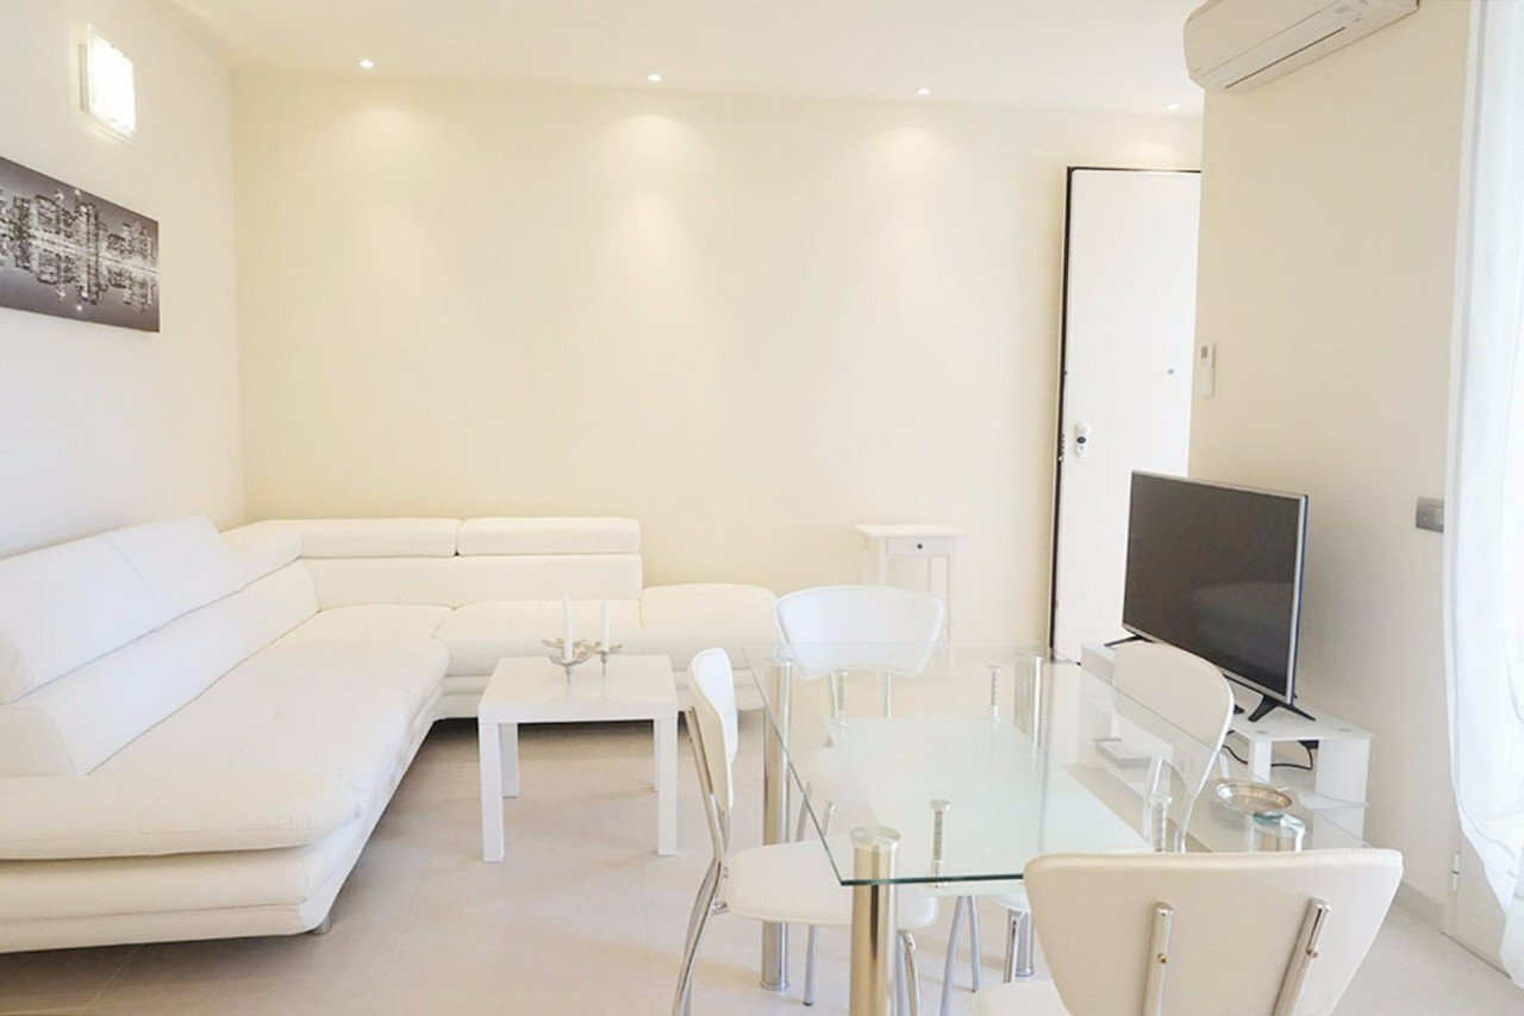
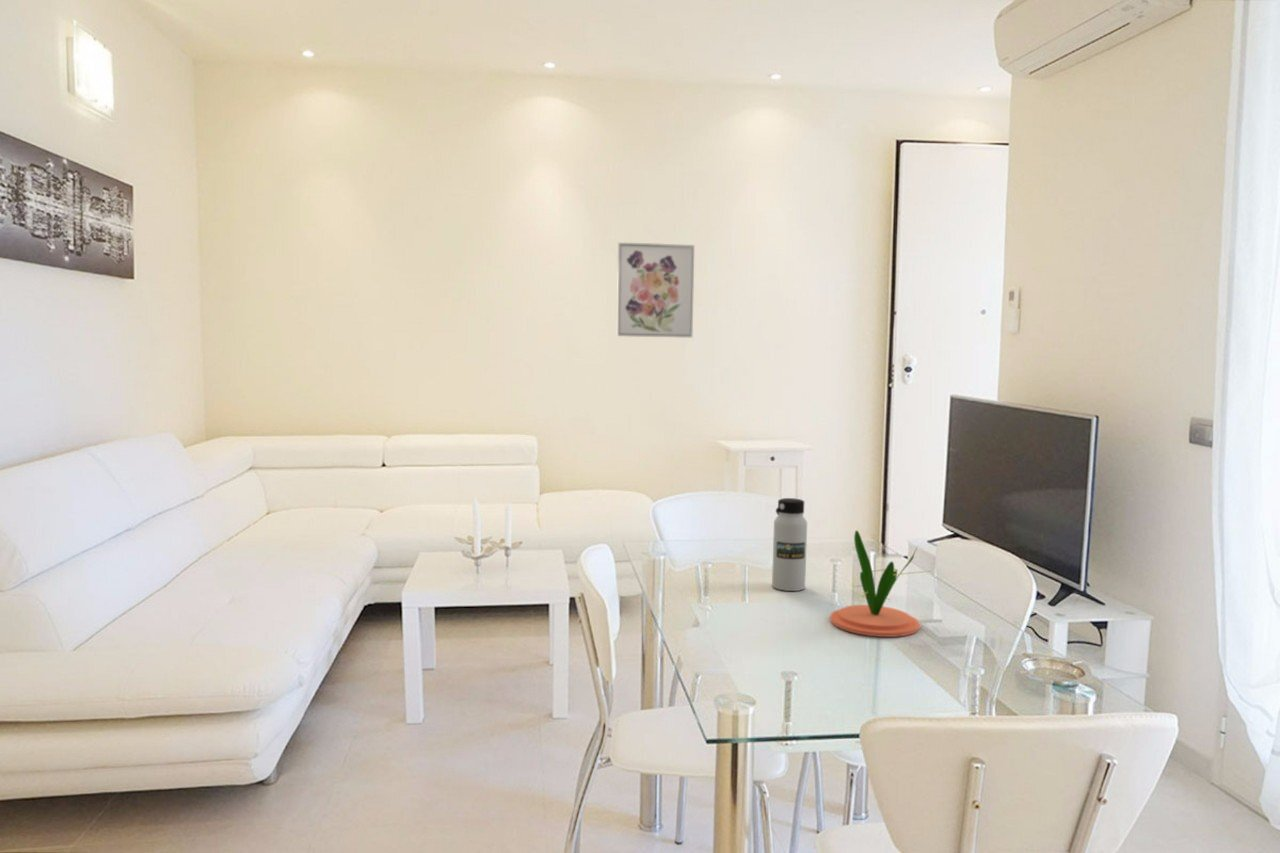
+ water bottle [771,497,808,592]
+ plant [829,529,933,638]
+ wall art [616,241,695,339]
